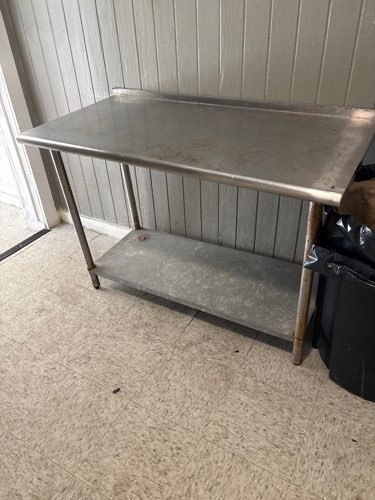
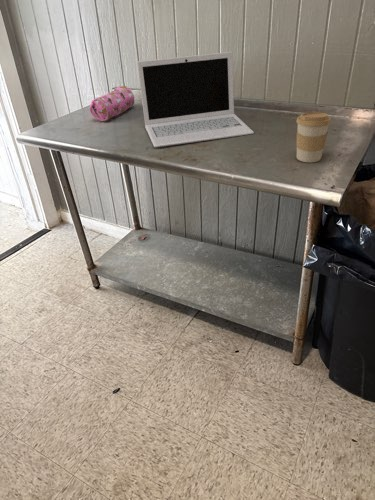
+ pencil case [89,85,135,122]
+ laptop [136,51,255,148]
+ coffee cup [295,111,332,163]
